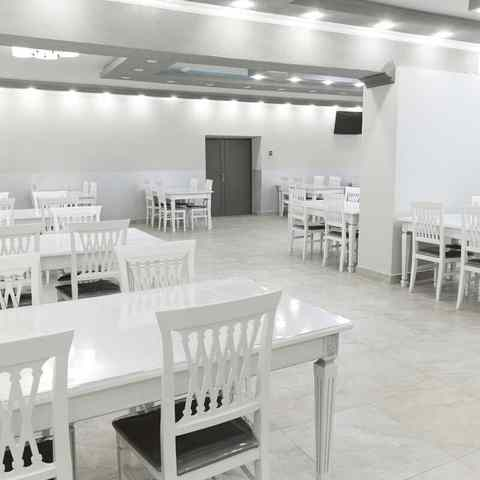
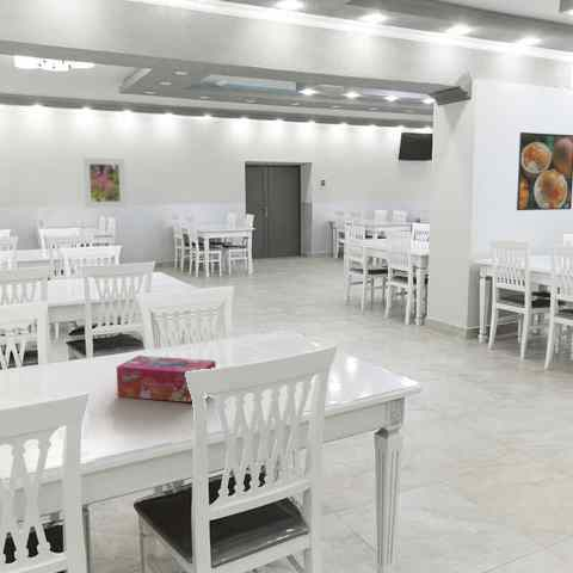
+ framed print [82,156,128,209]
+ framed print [516,131,573,211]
+ tissue box [116,355,217,403]
